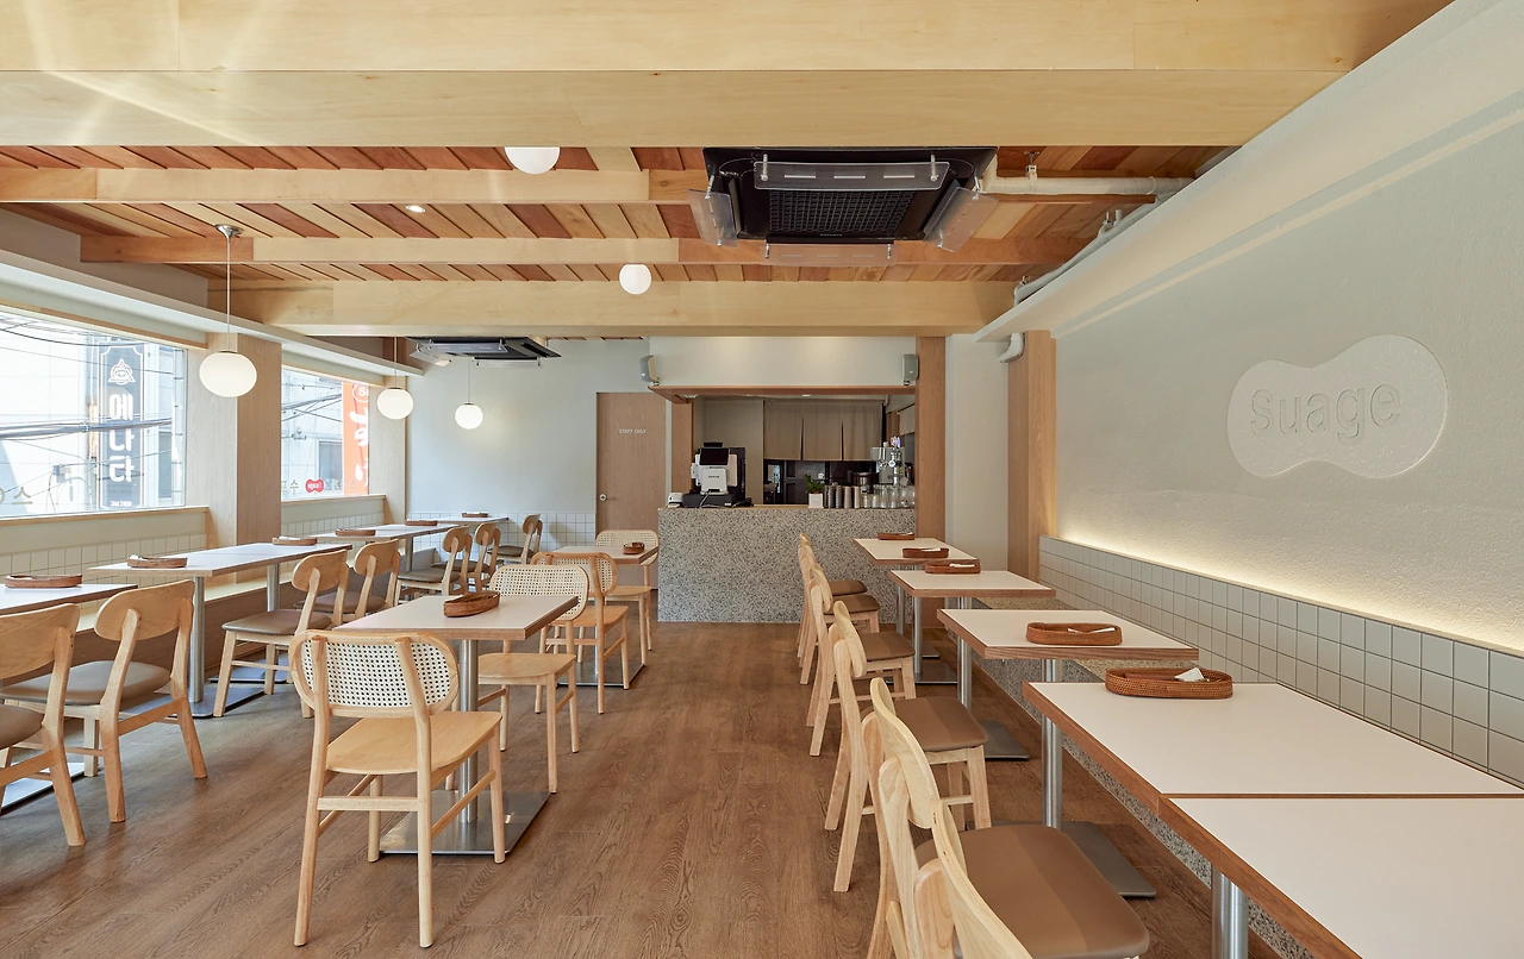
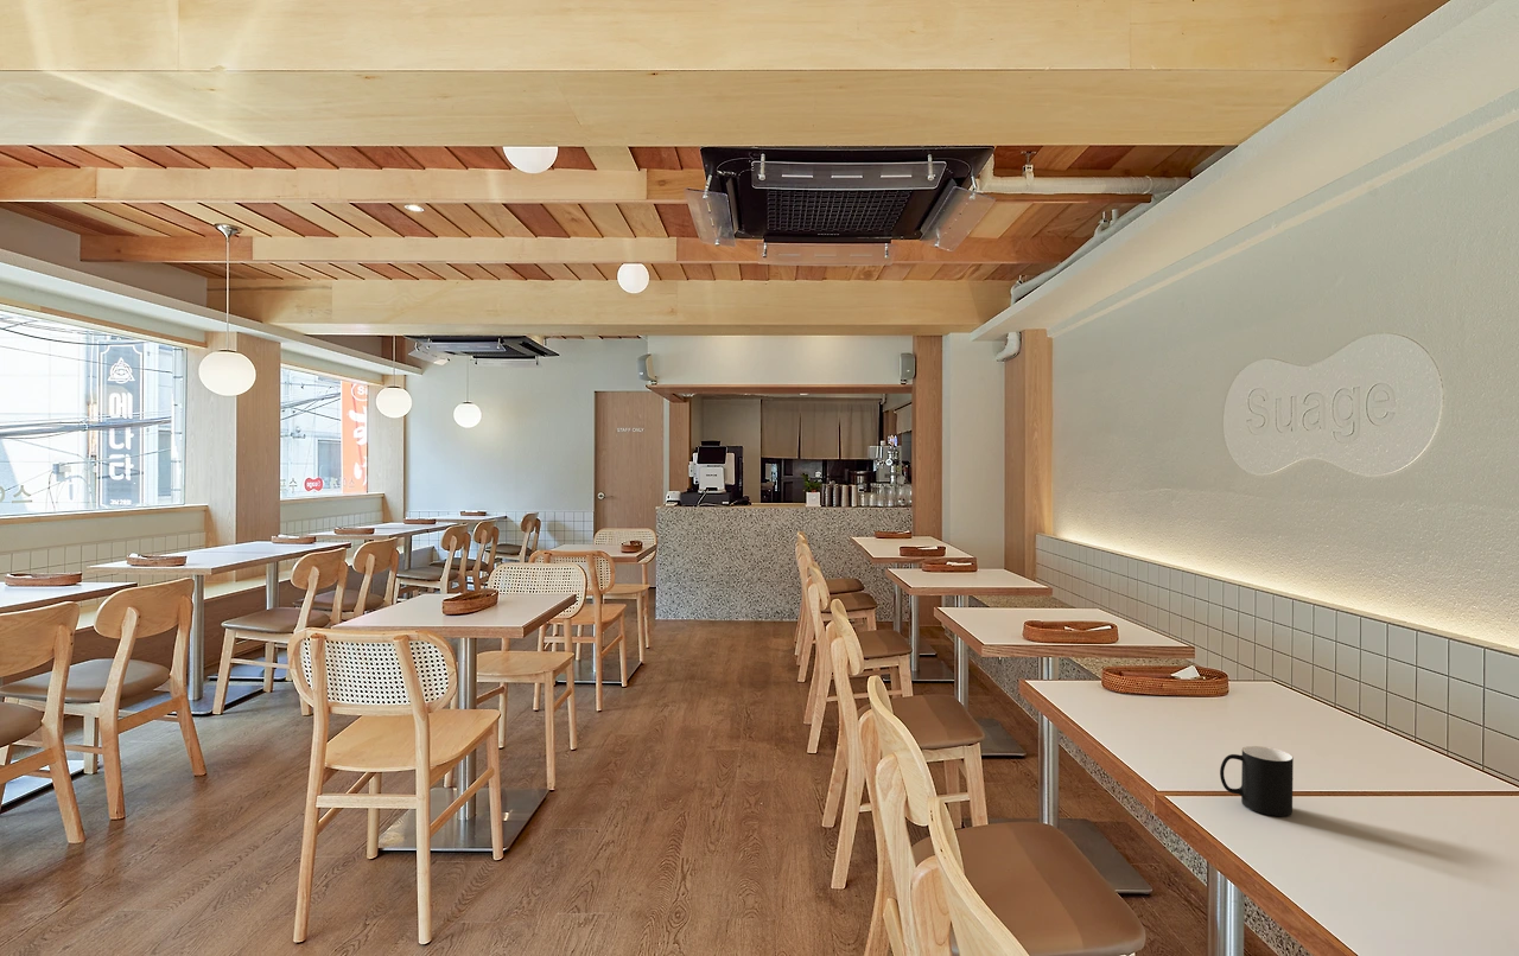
+ cup [1219,745,1295,817]
